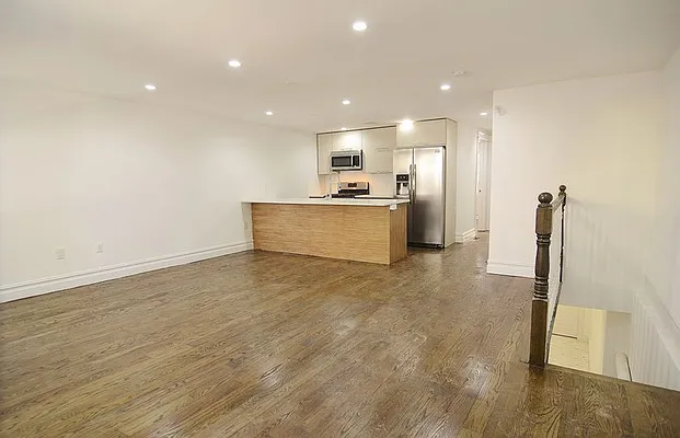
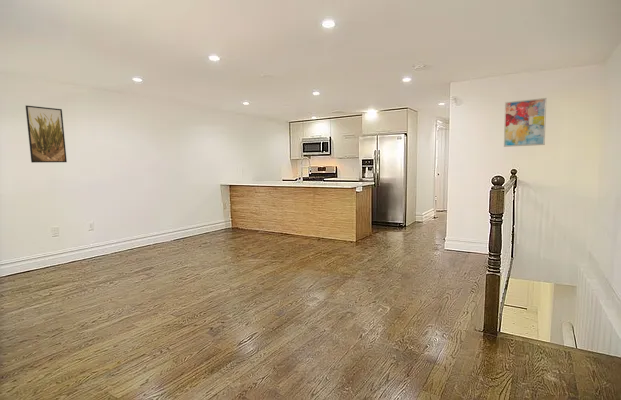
+ wall art [503,97,547,148]
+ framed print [25,104,68,163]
